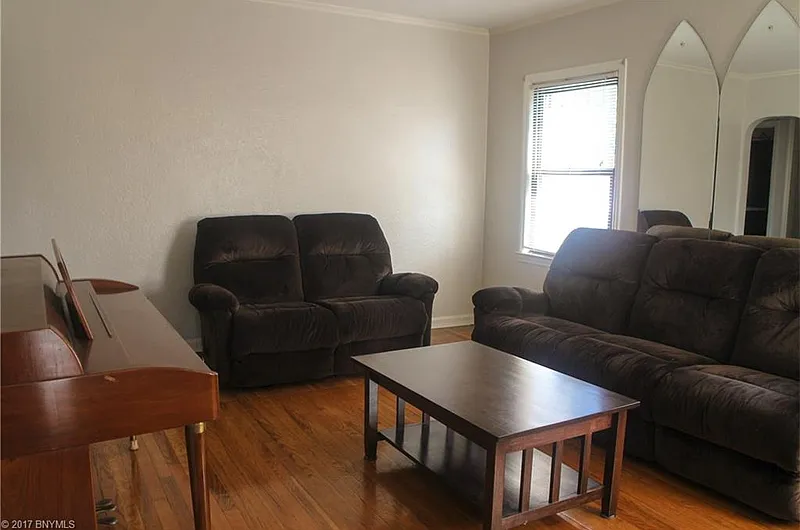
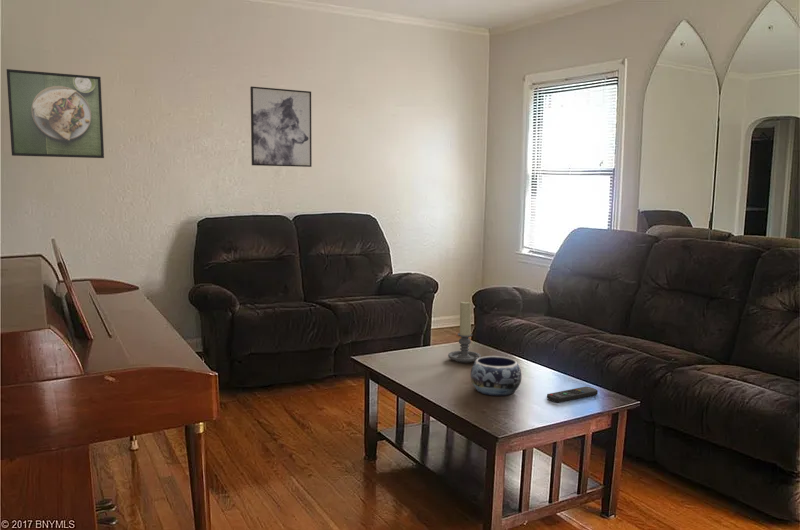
+ candle holder [447,300,482,364]
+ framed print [6,68,105,159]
+ remote control [546,385,599,404]
+ wall art [249,86,313,168]
+ decorative bowl [470,355,522,397]
